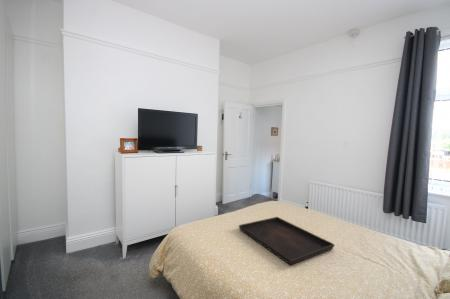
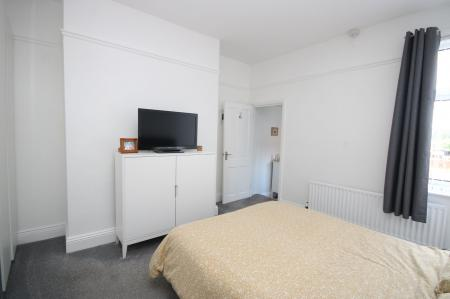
- serving tray [238,216,335,266]
